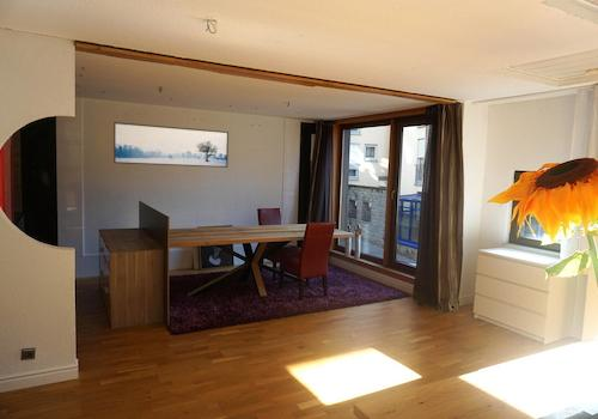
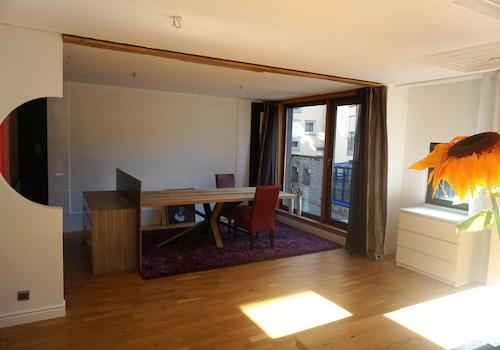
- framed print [112,121,230,169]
